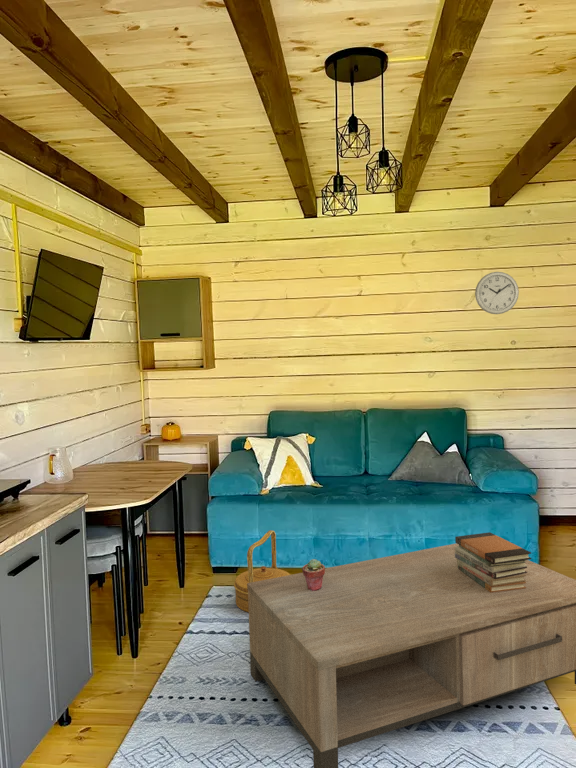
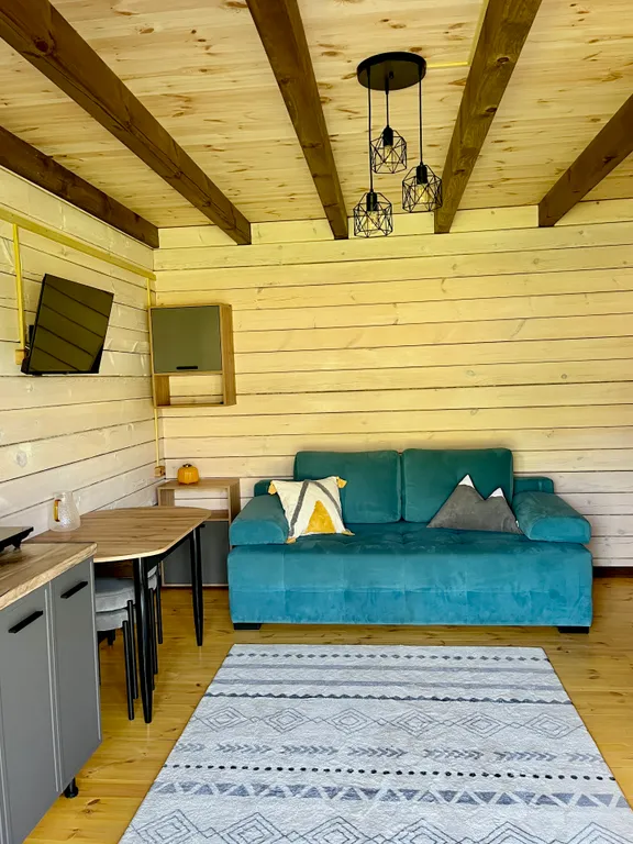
- basket [233,529,291,613]
- potted succulent [301,558,326,591]
- book stack [454,531,532,593]
- coffee table [247,543,576,768]
- wall clock [474,271,520,315]
